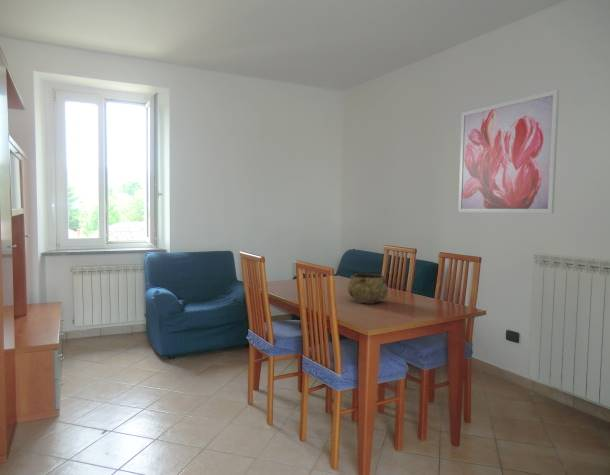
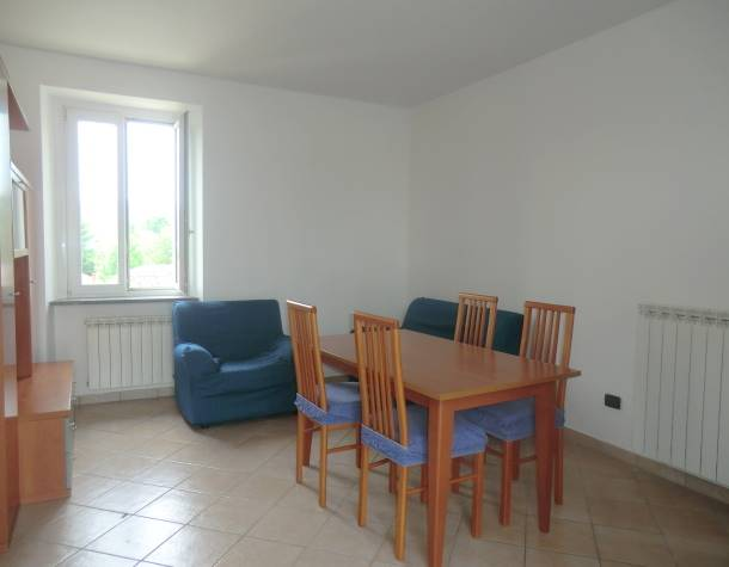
- wall art [457,89,560,214]
- decorative bowl [347,273,389,304]
